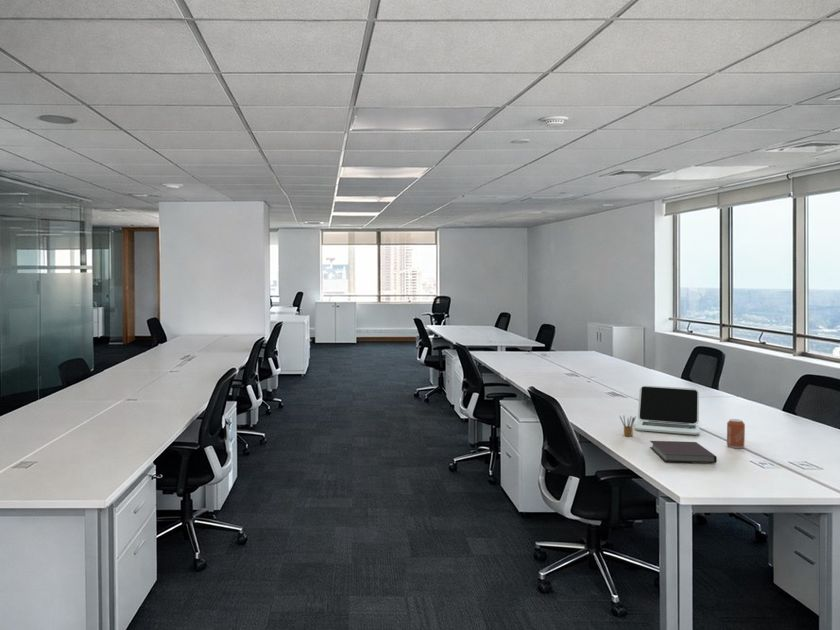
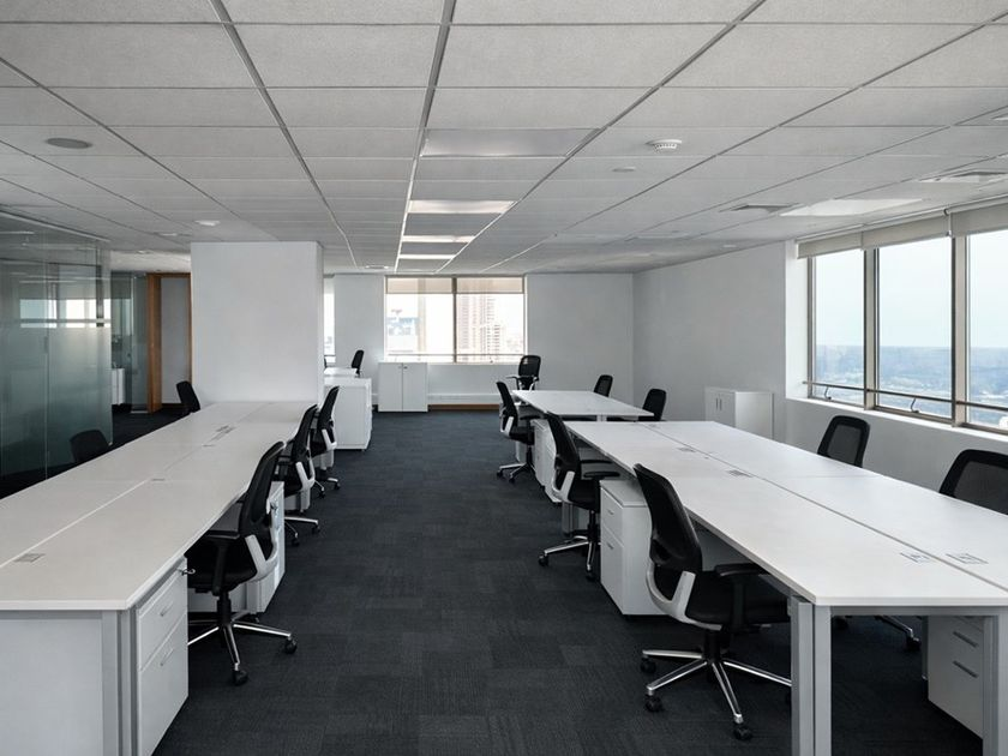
- pencil box [619,415,637,437]
- can [726,418,746,449]
- laptop [634,385,701,435]
- notebook [649,440,718,464]
